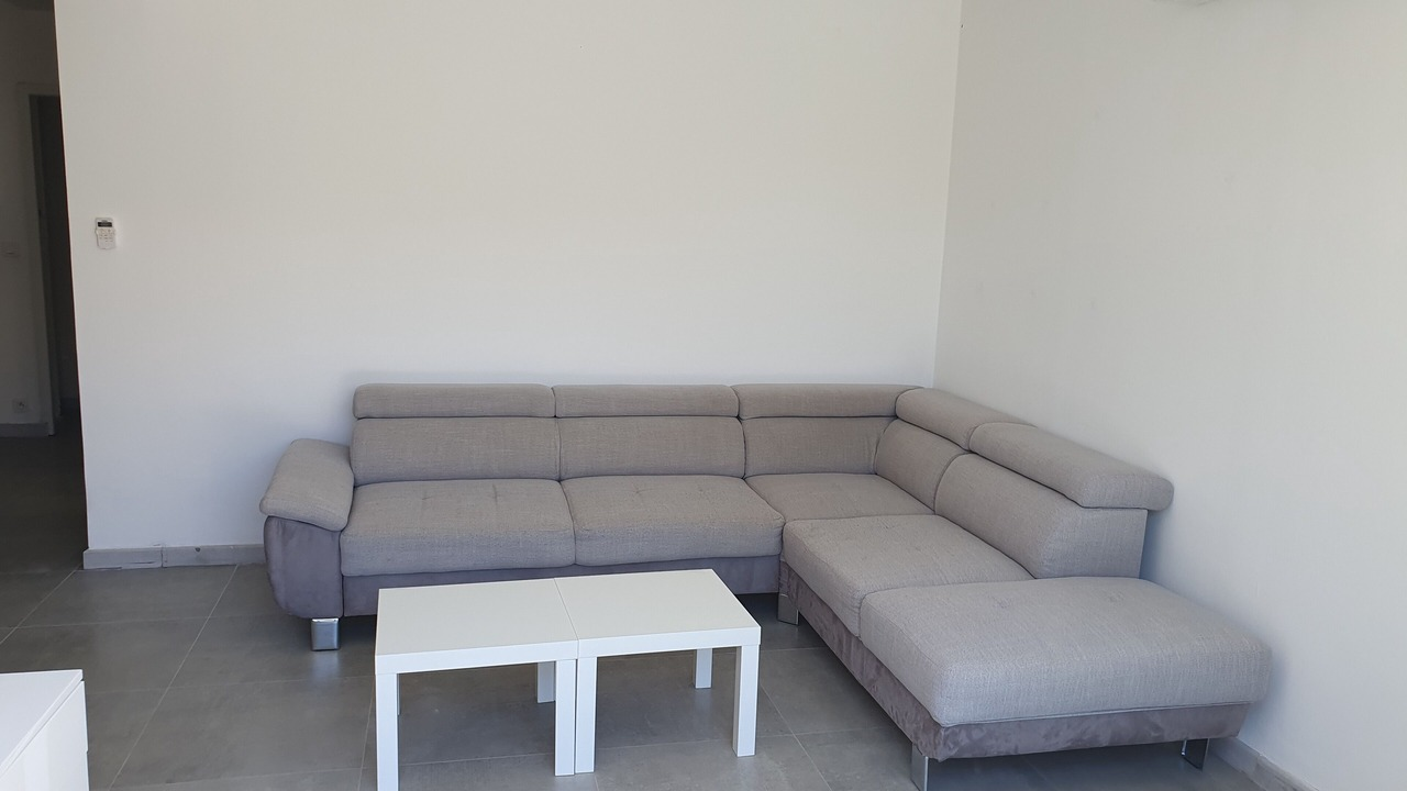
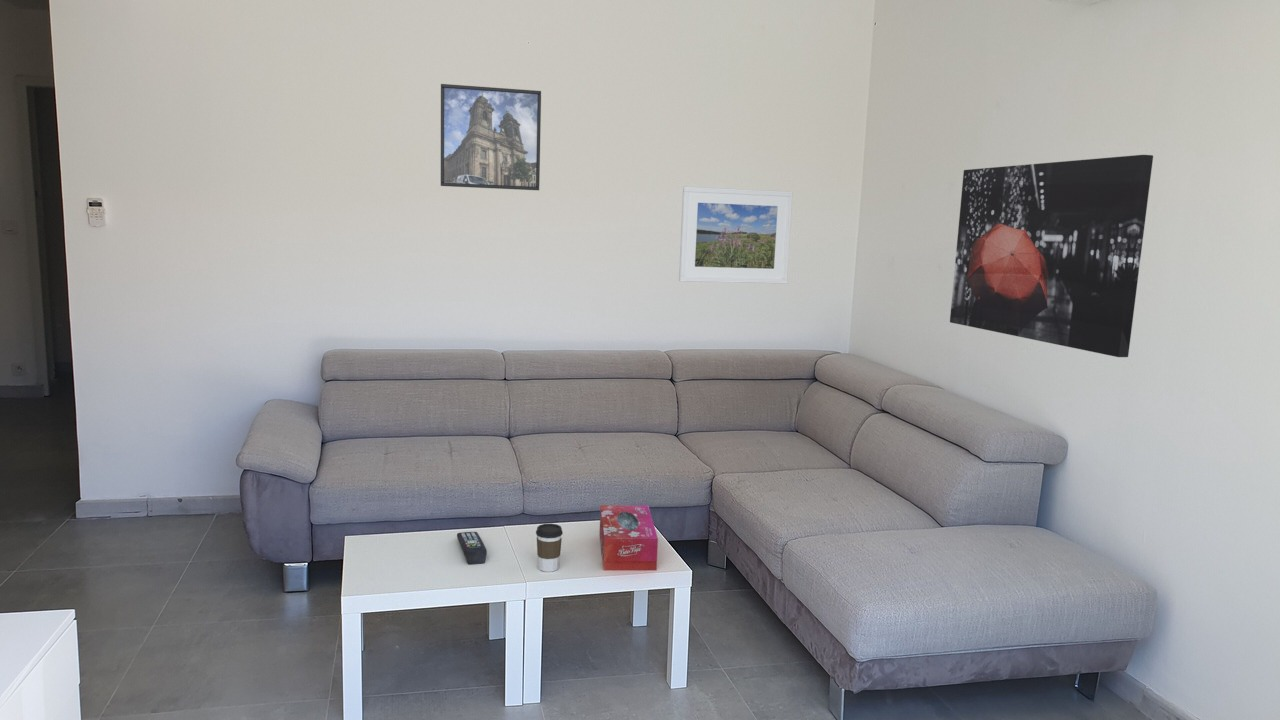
+ tissue box [599,504,659,571]
+ wall art [949,154,1154,358]
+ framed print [440,83,542,191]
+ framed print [678,186,794,285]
+ remote control [456,531,488,565]
+ coffee cup [535,523,564,573]
